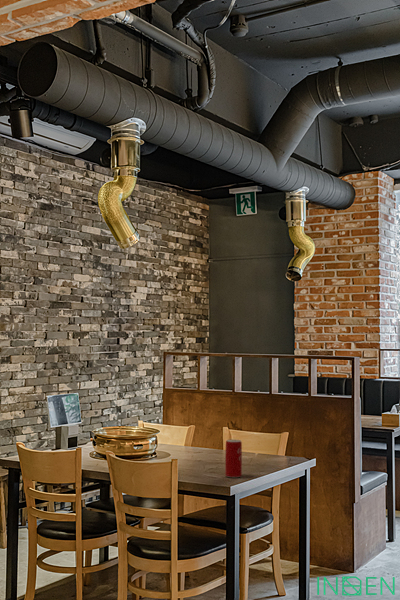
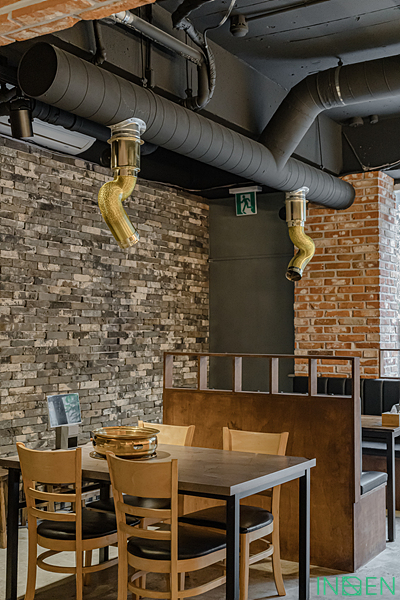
- beverage can [224,439,243,478]
